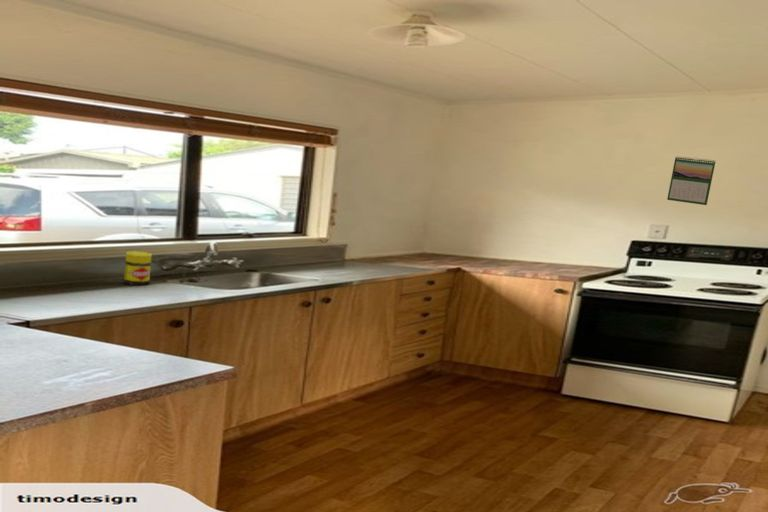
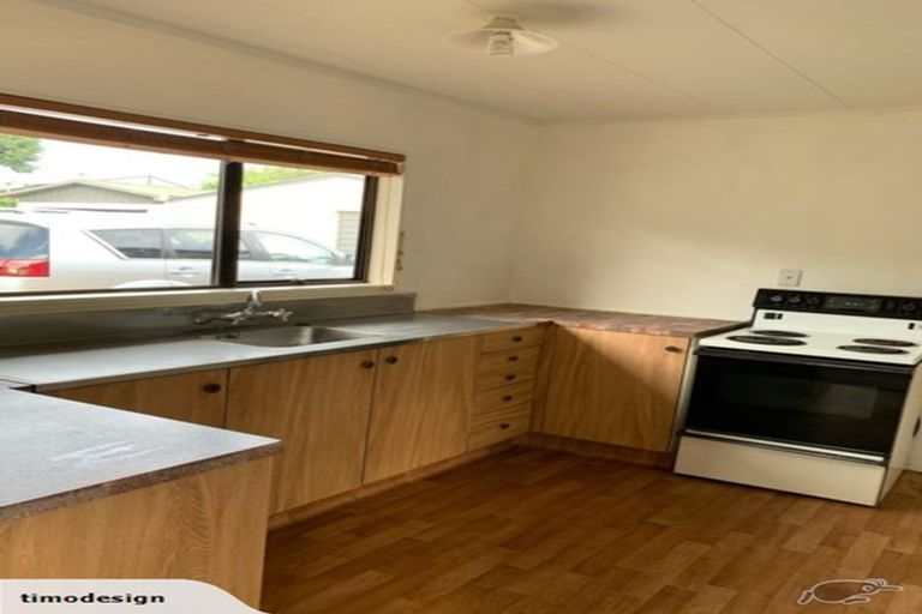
- calendar [666,155,716,206]
- jar [123,250,153,286]
